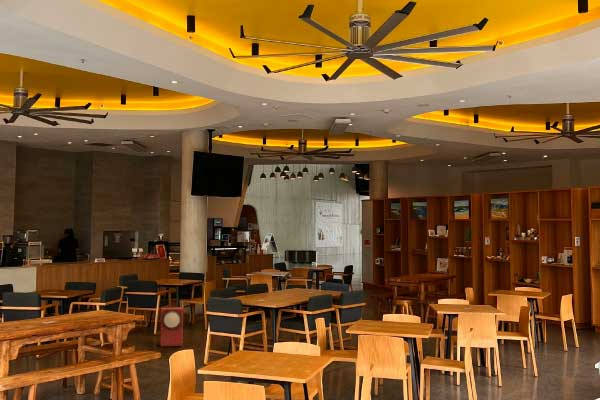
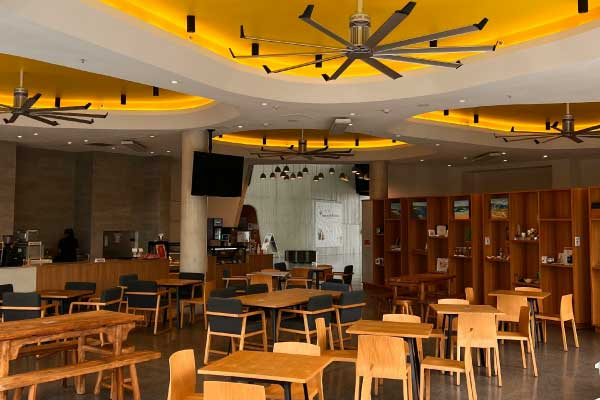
- trash bin [158,307,184,347]
